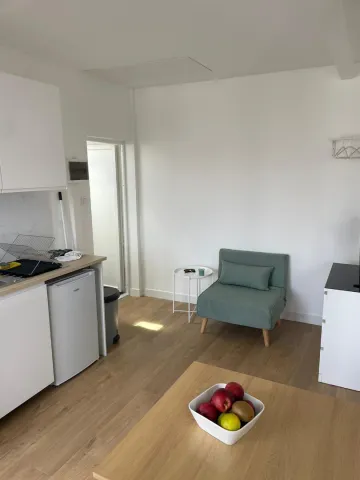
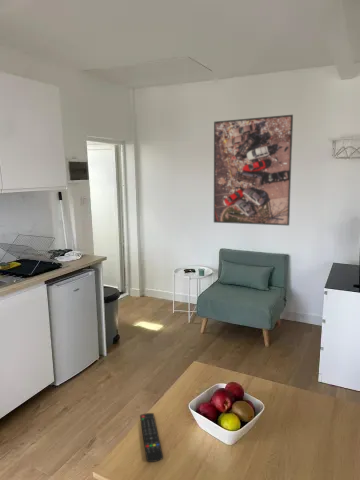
+ remote control [139,412,164,463]
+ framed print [213,114,294,227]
